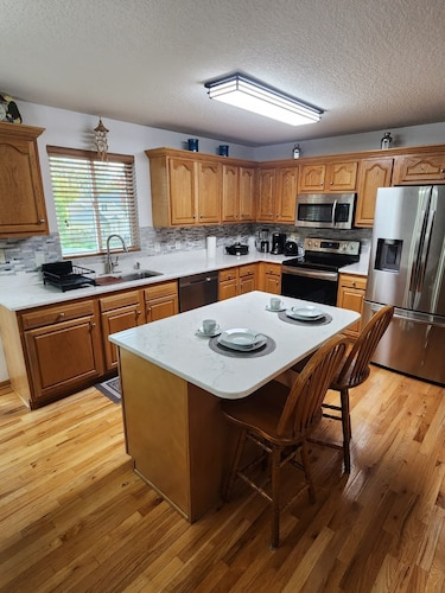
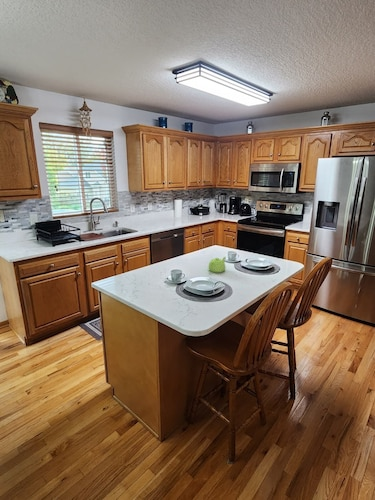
+ teapot [207,256,226,274]
